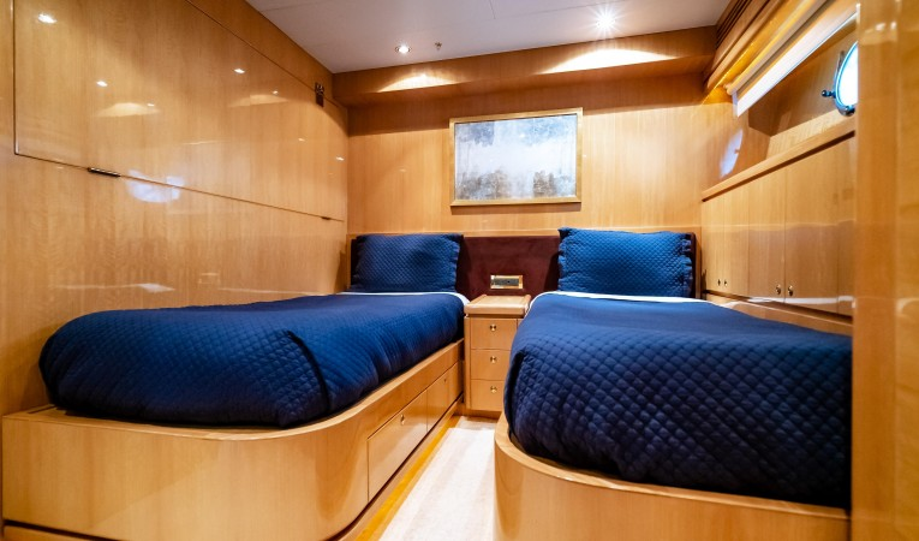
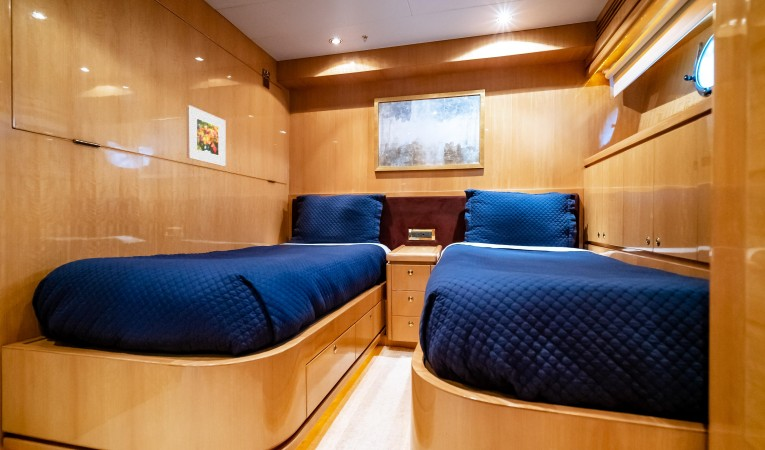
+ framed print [186,104,227,167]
